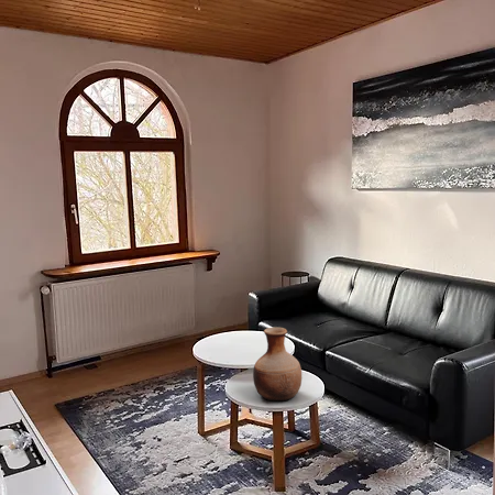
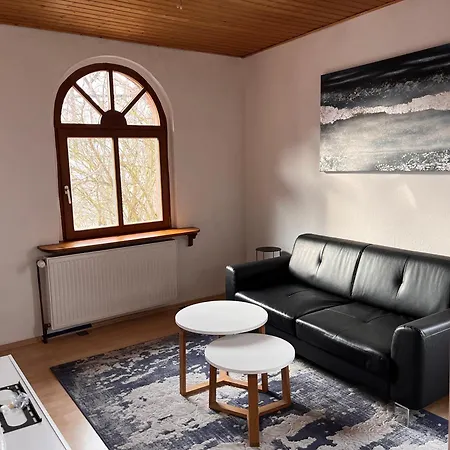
- vase [252,327,302,403]
